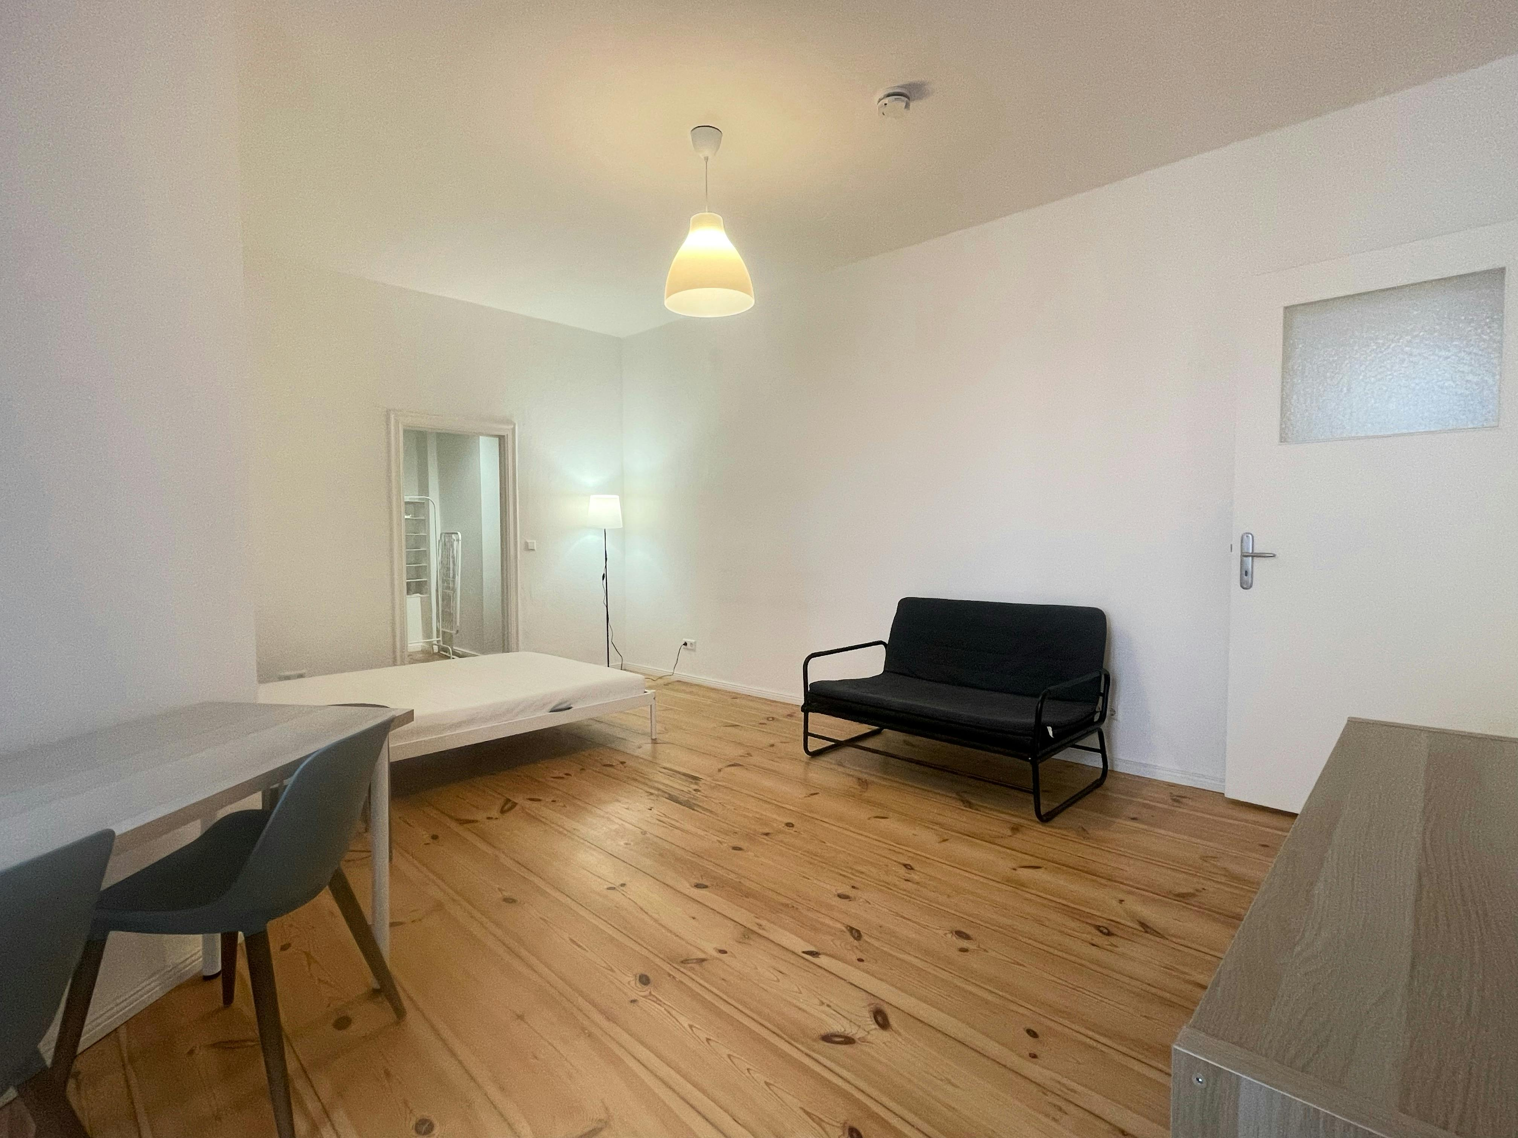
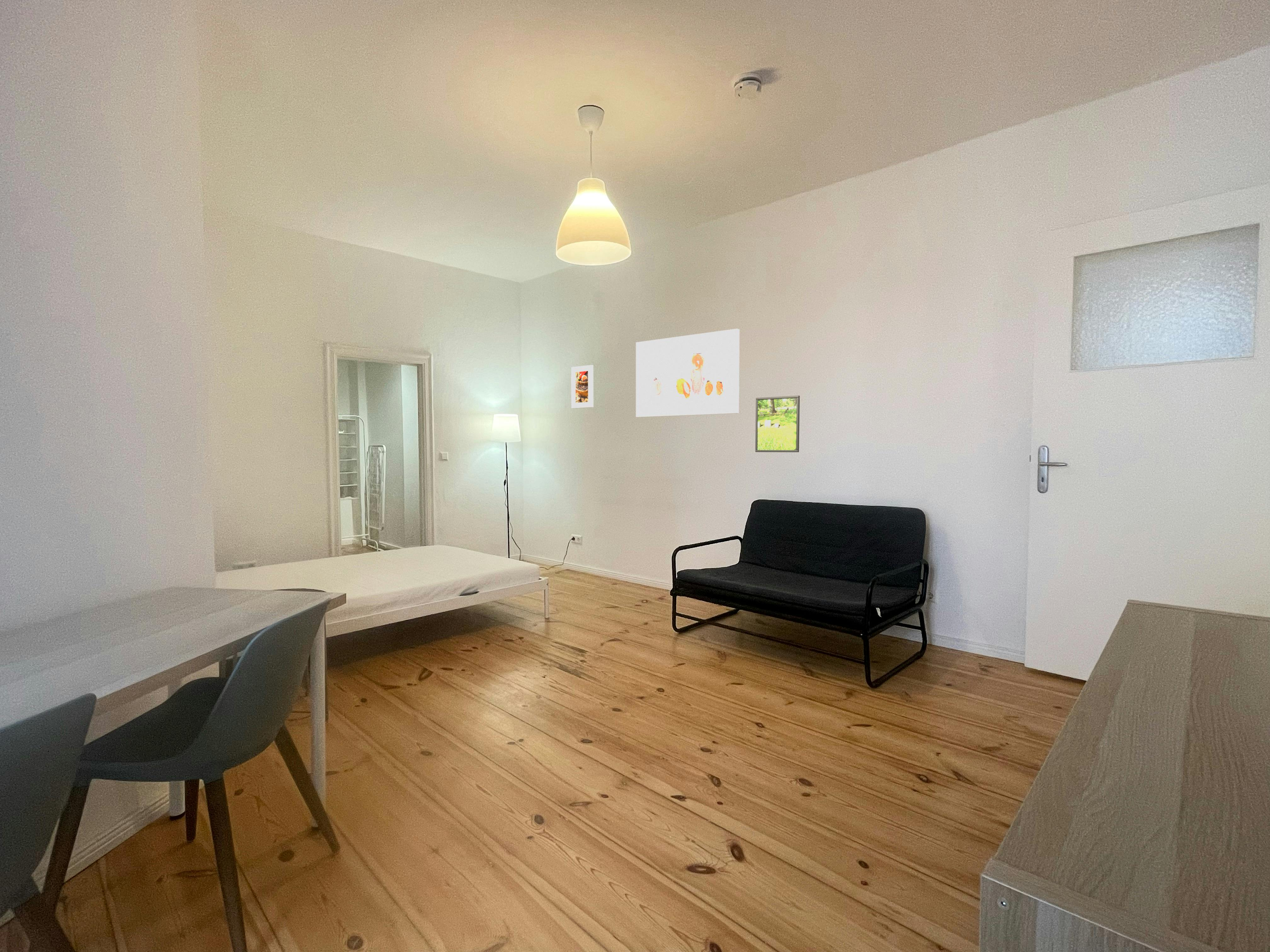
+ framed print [571,365,594,409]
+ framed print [755,395,800,452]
+ wall art [636,328,740,417]
